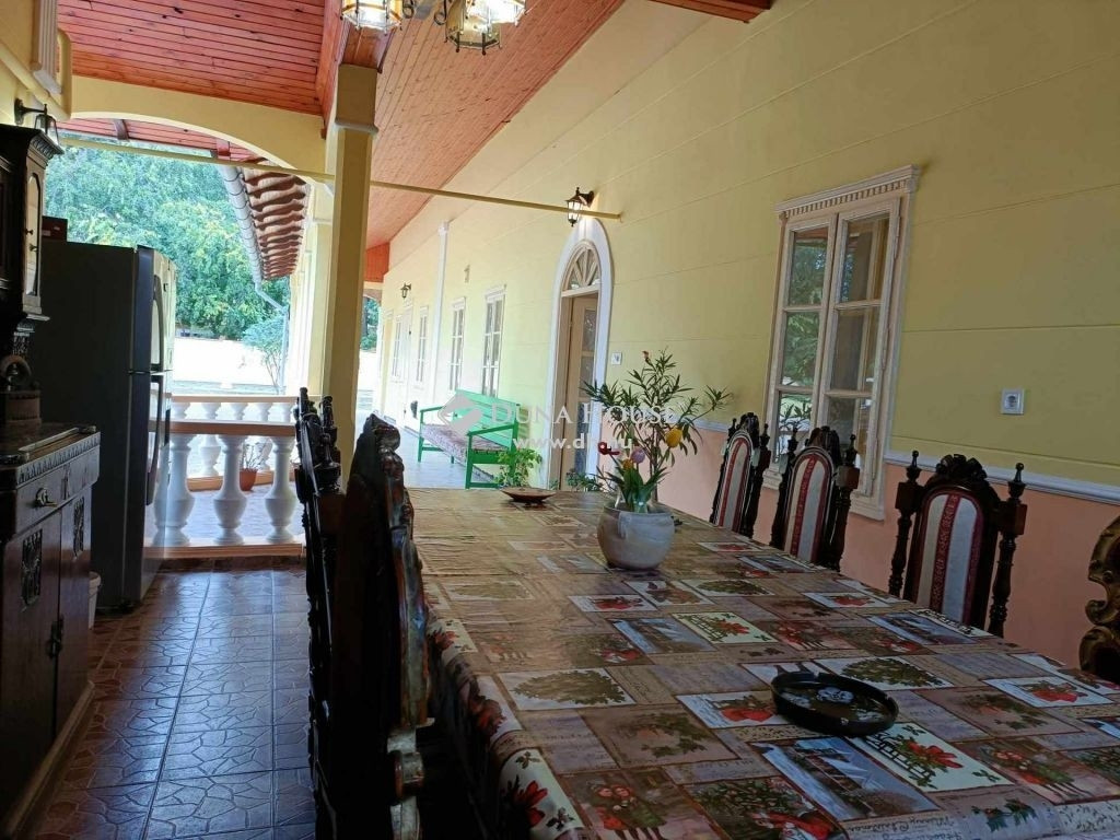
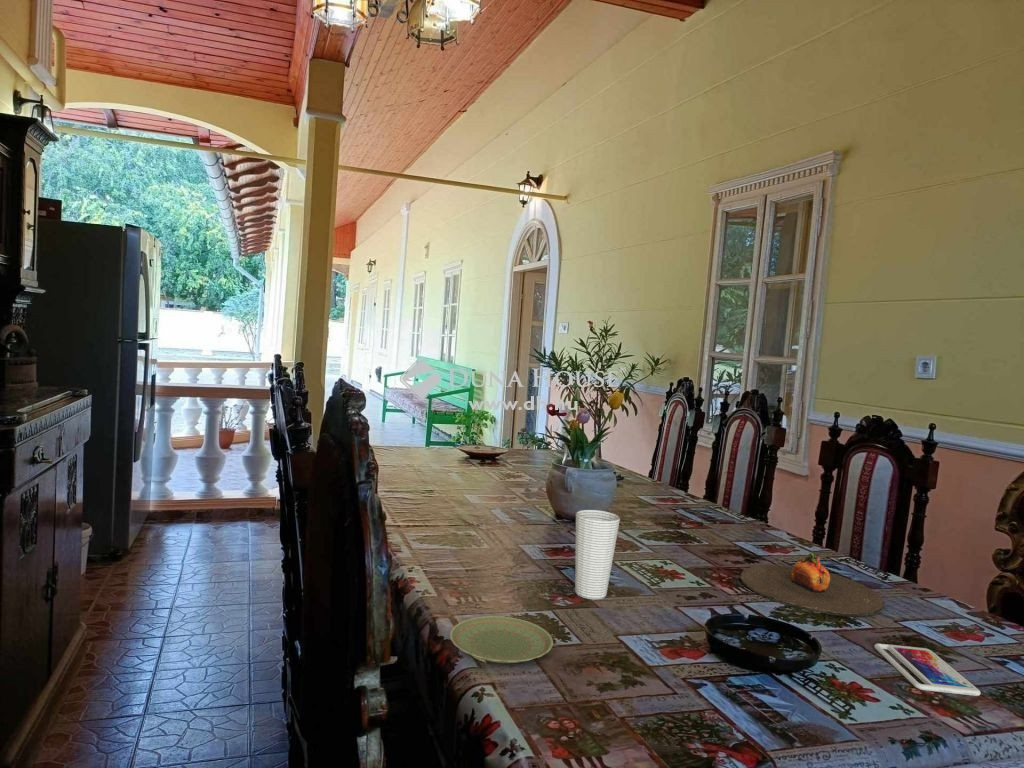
+ cup [574,509,621,600]
+ plate [739,552,885,618]
+ plate [449,615,554,664]
+ smartphone [873,643,981,697]
